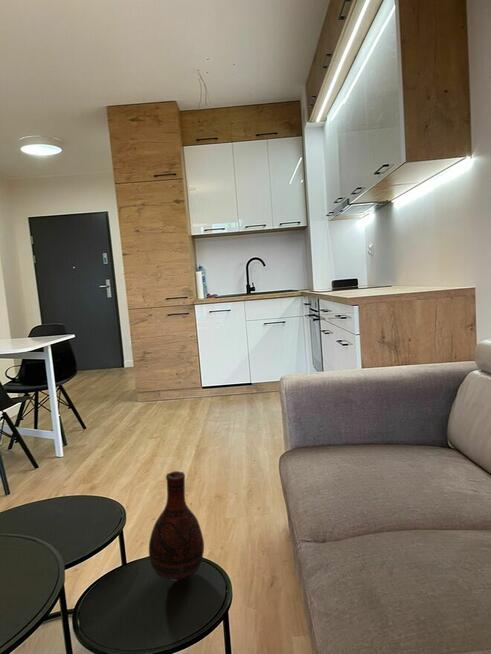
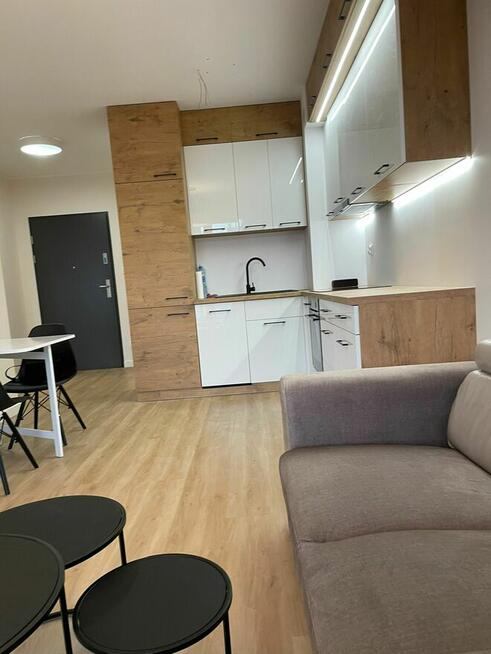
- vase [148,470,205,622]
